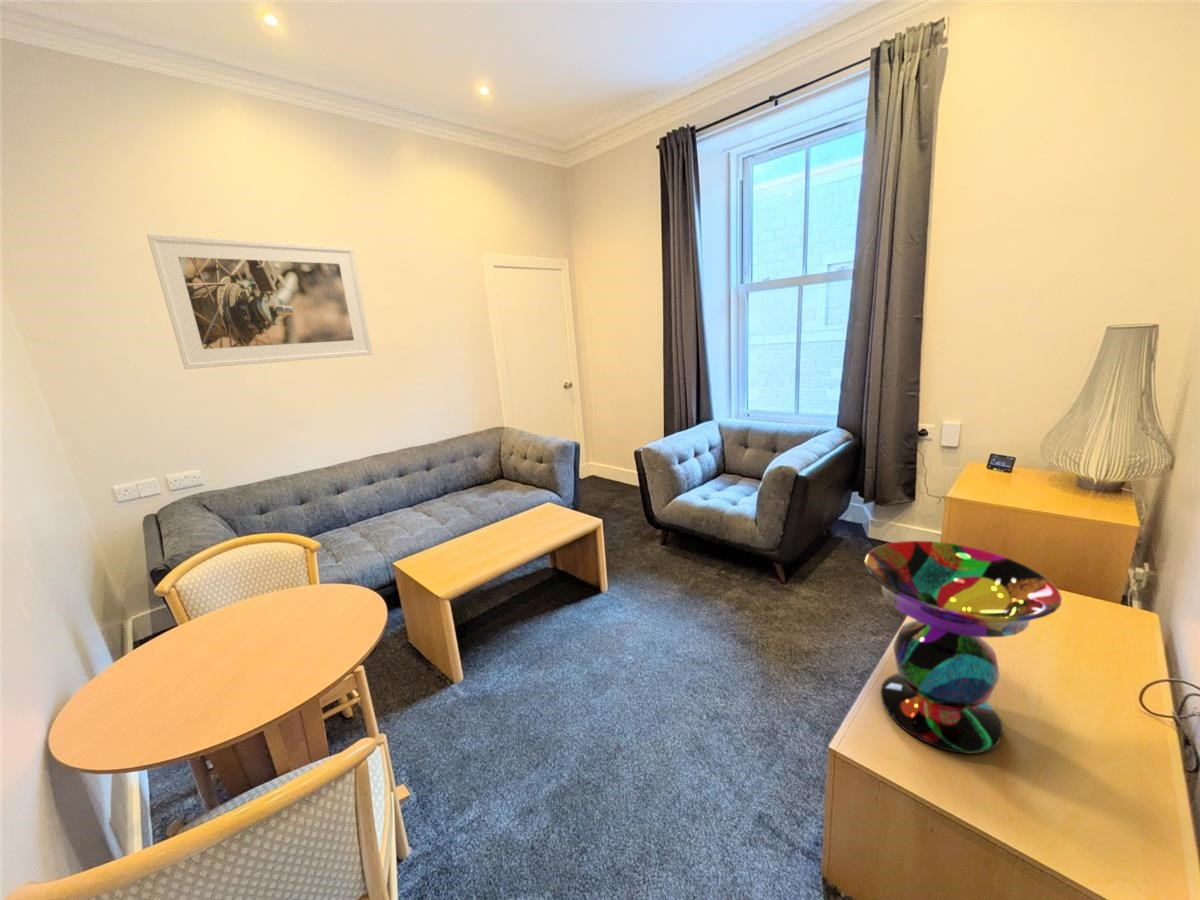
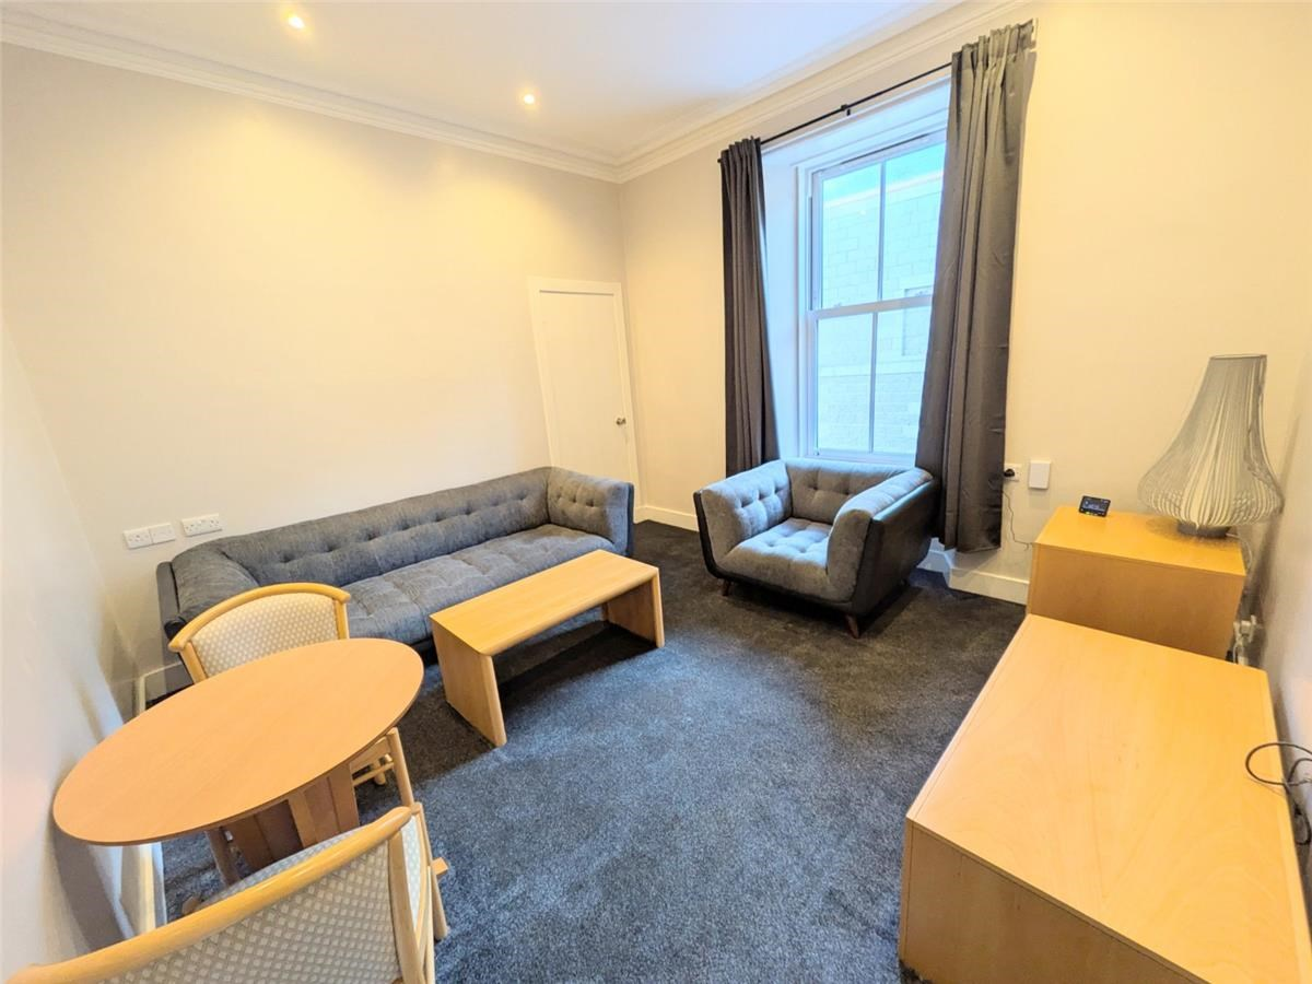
- decorative bowl [863,540,1063,755]
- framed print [146,234,374,370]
